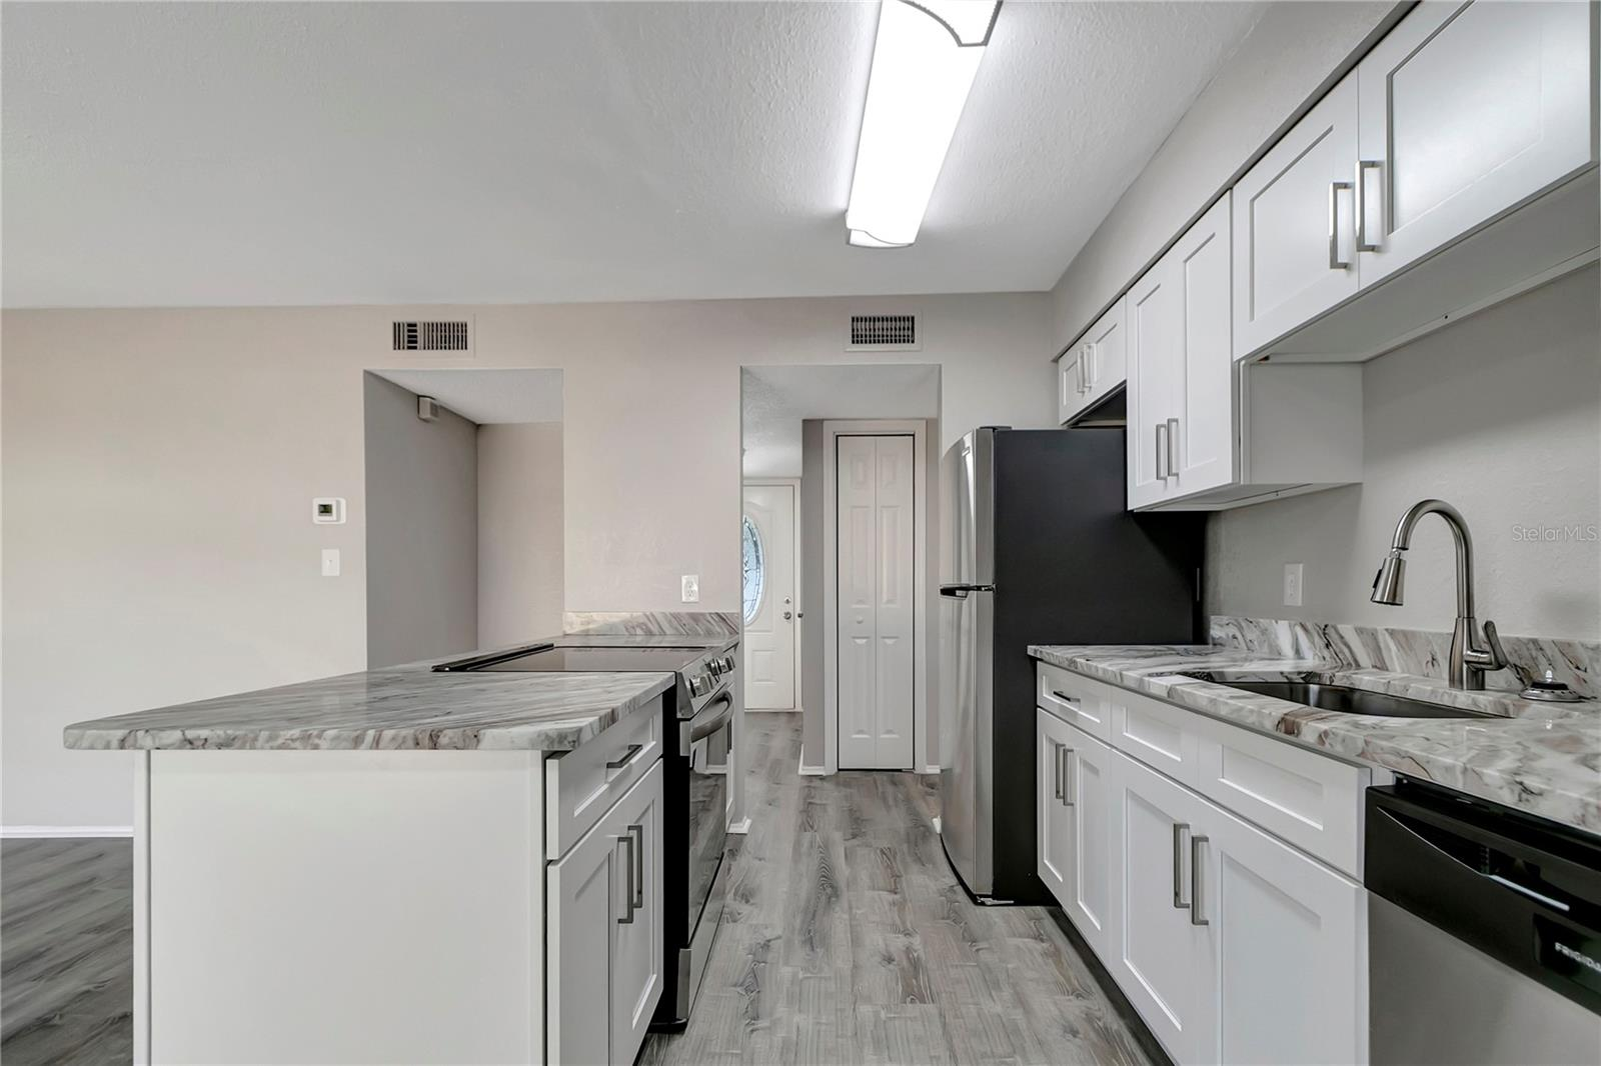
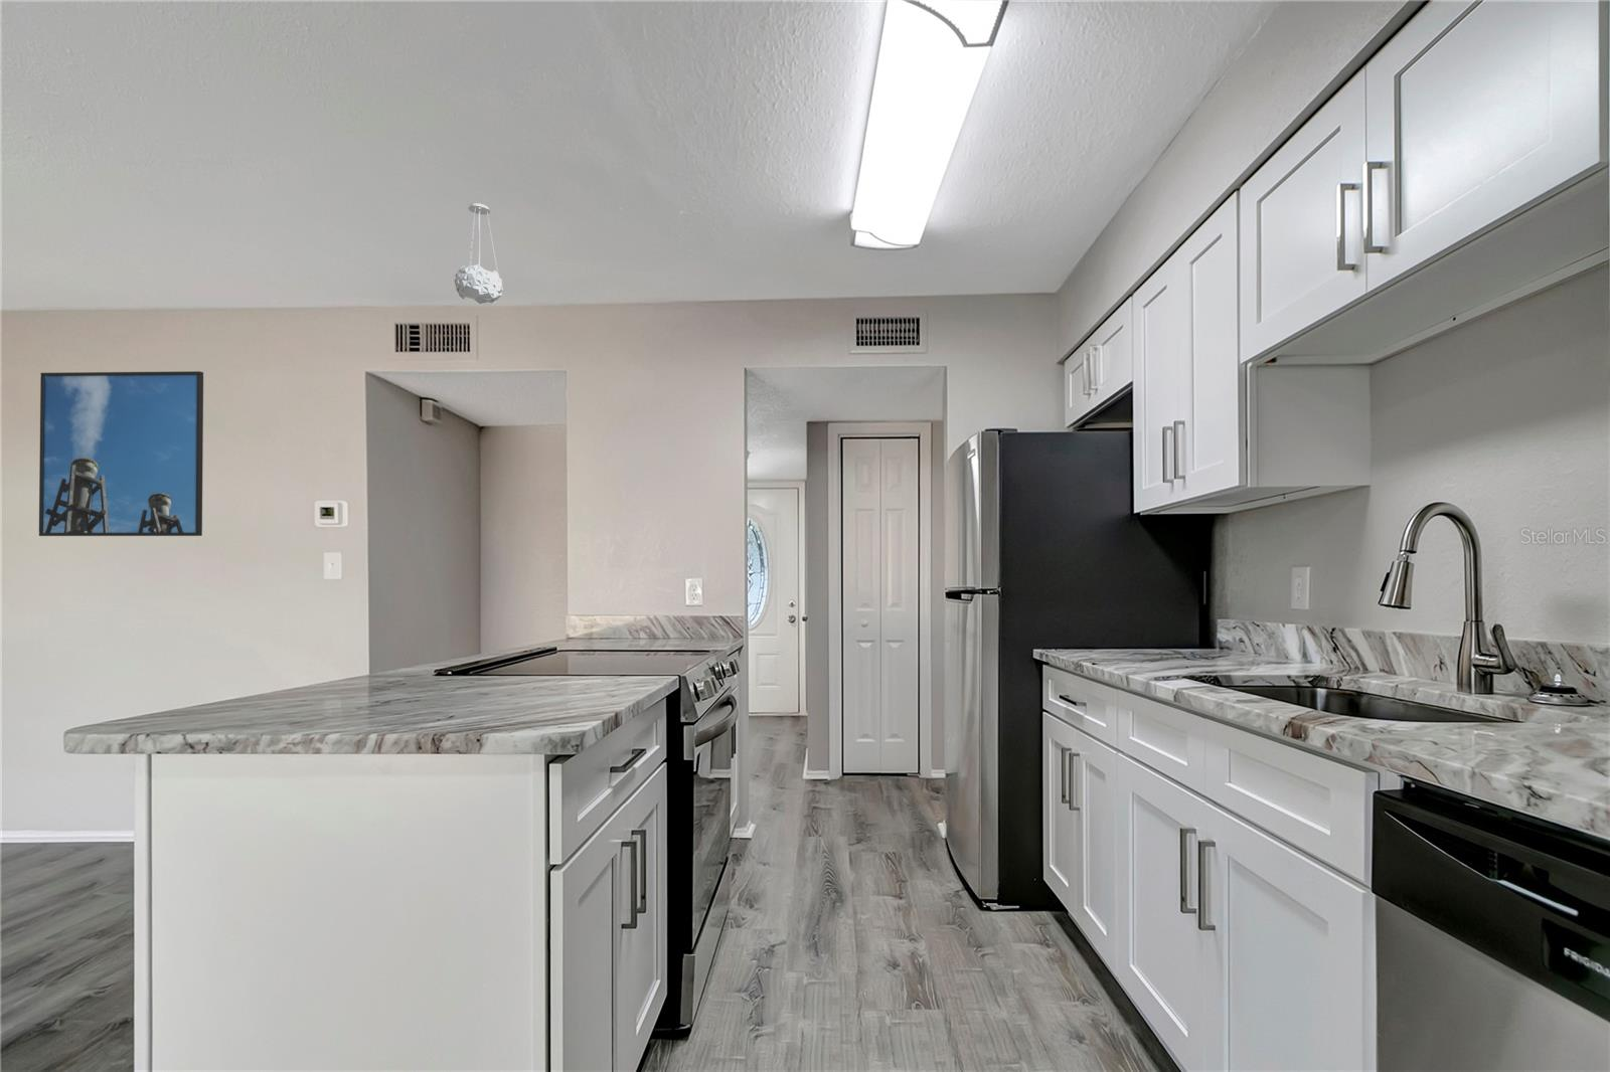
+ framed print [38,370,205,537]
+ pendant light [454,202,504,305]
